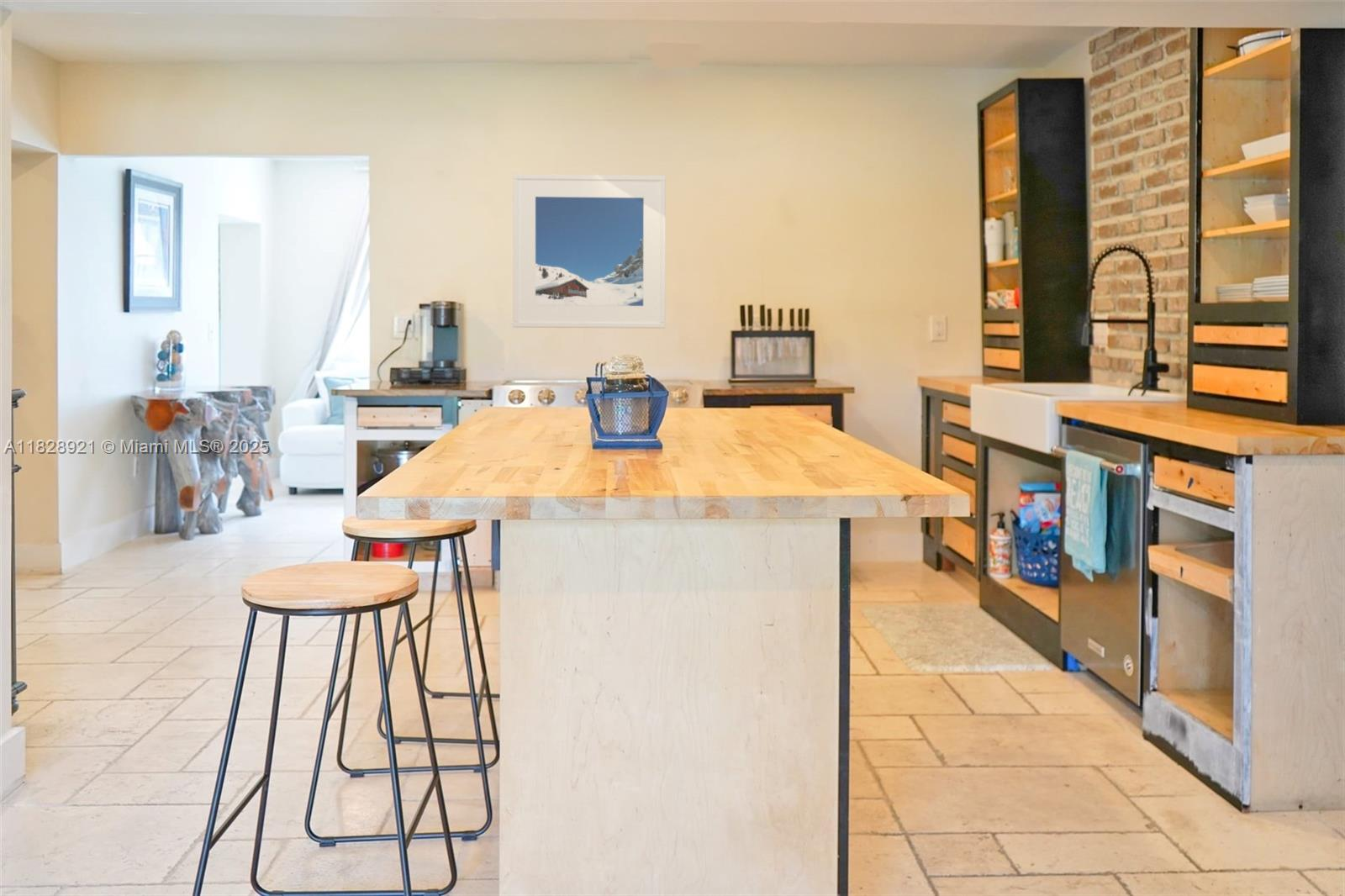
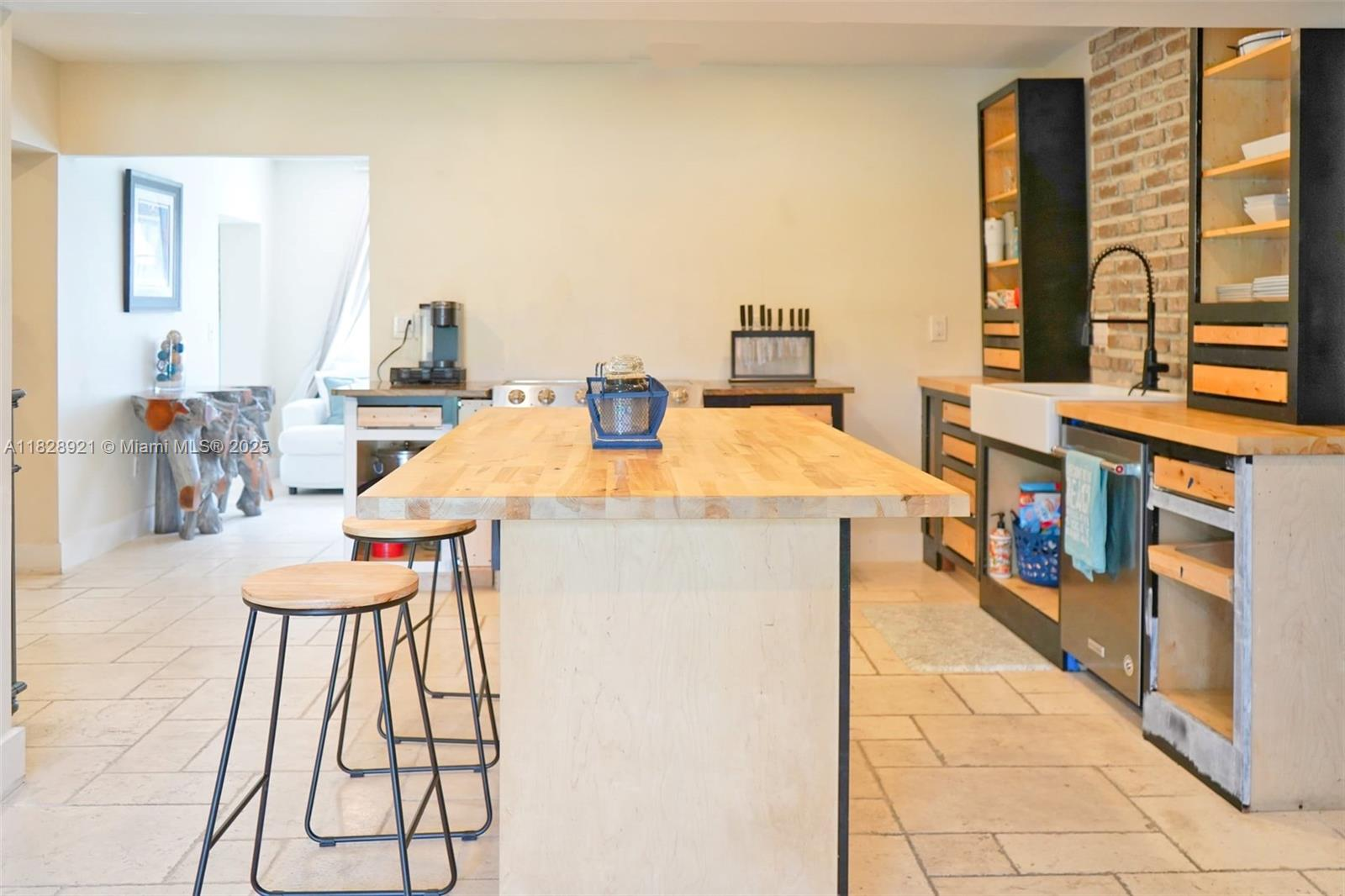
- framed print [512,173,667,329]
